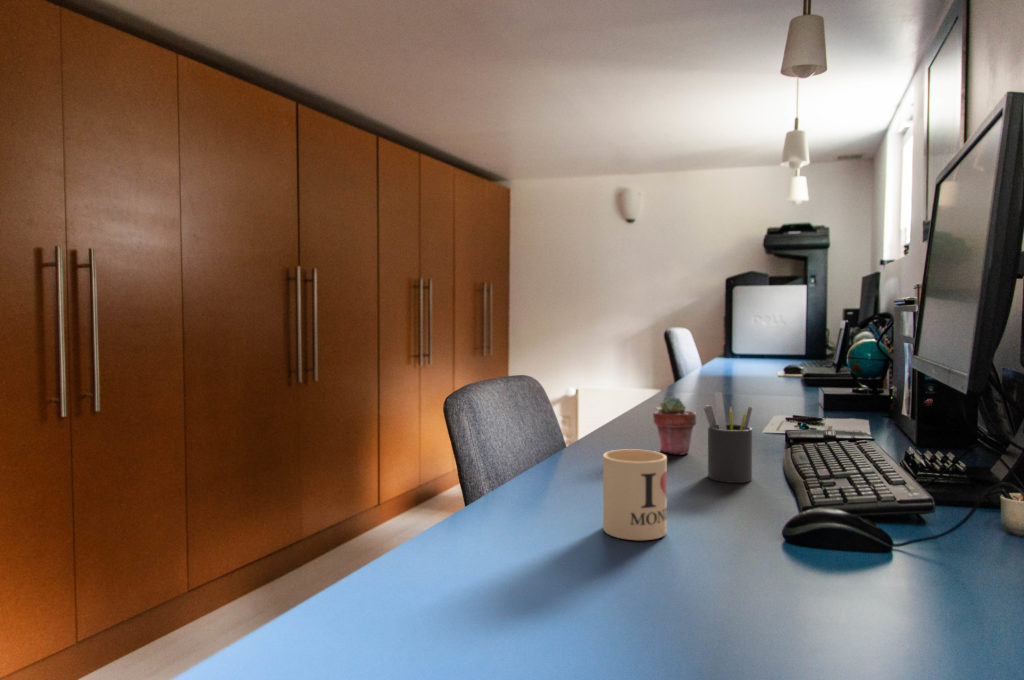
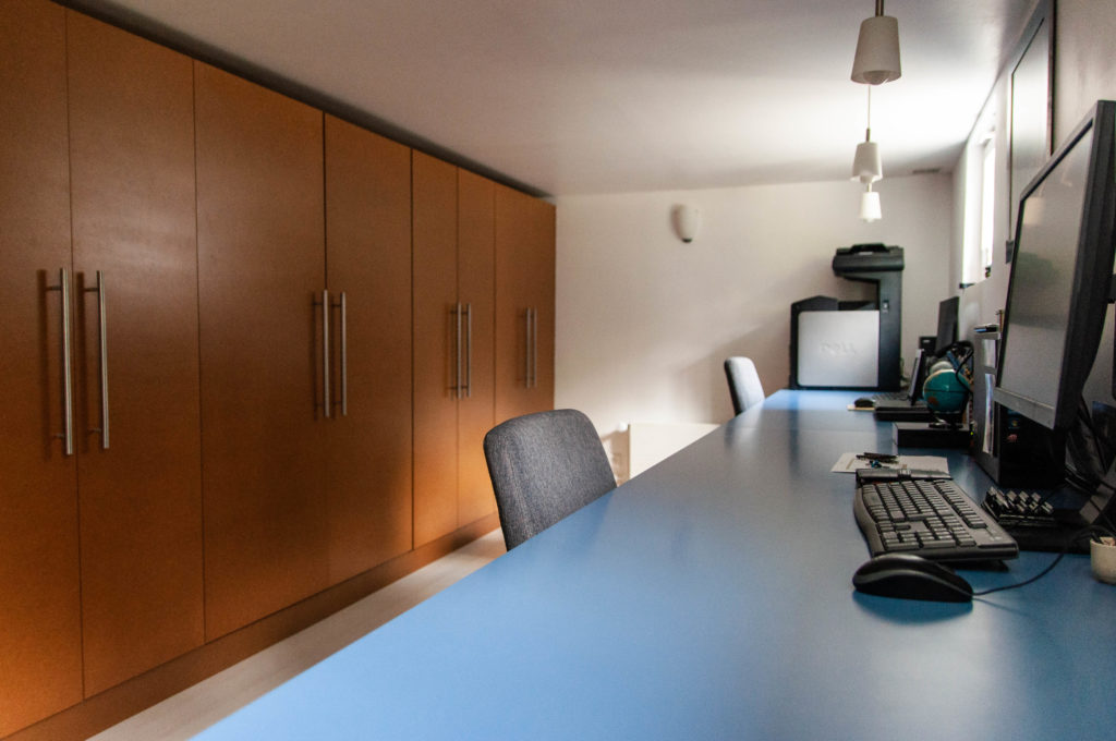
- pen holder [703,391,753,484]
- potted succulent [652,395,698,456]
- mug [602,448,668,541]
